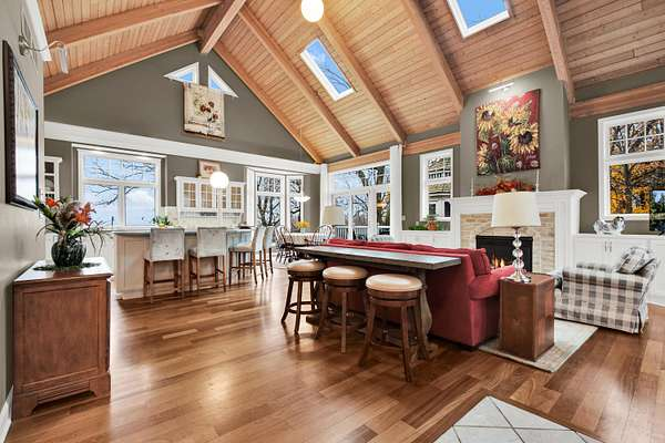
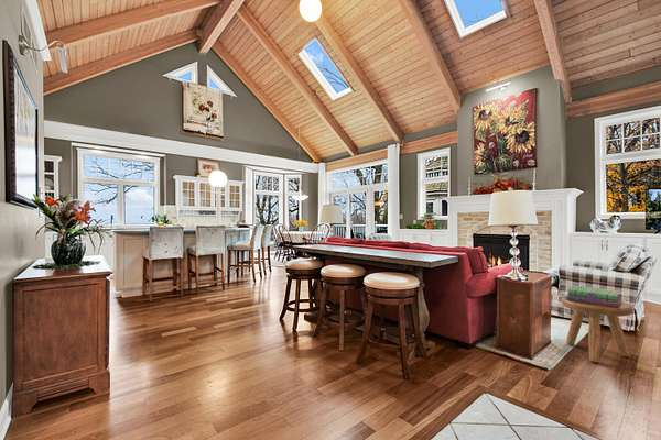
+ stool [561,295,633,364]
+ stack of books [566,285,622,308]
